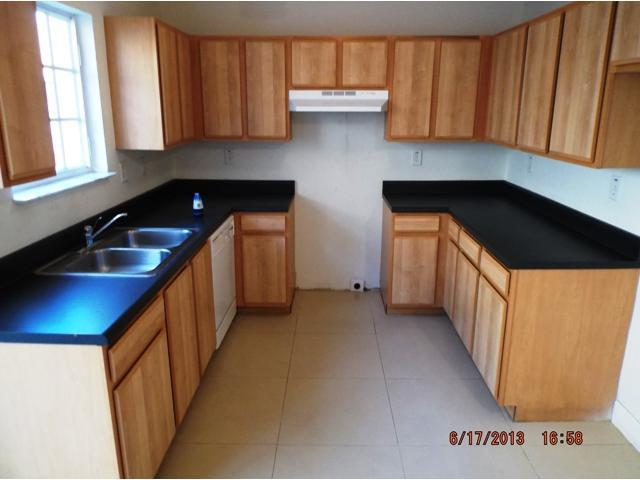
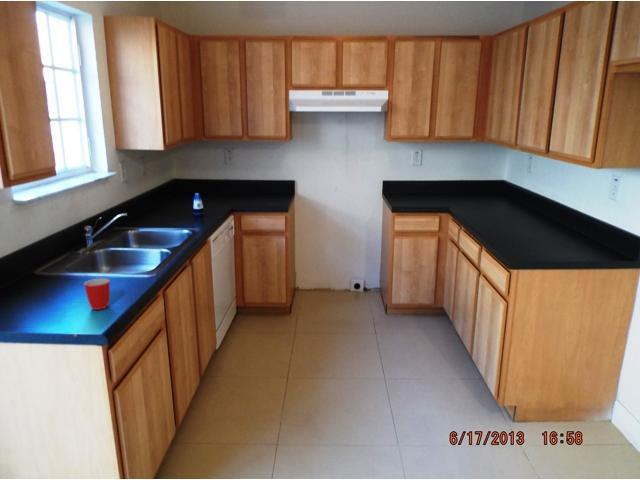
+ mug [83,277,111,311]
